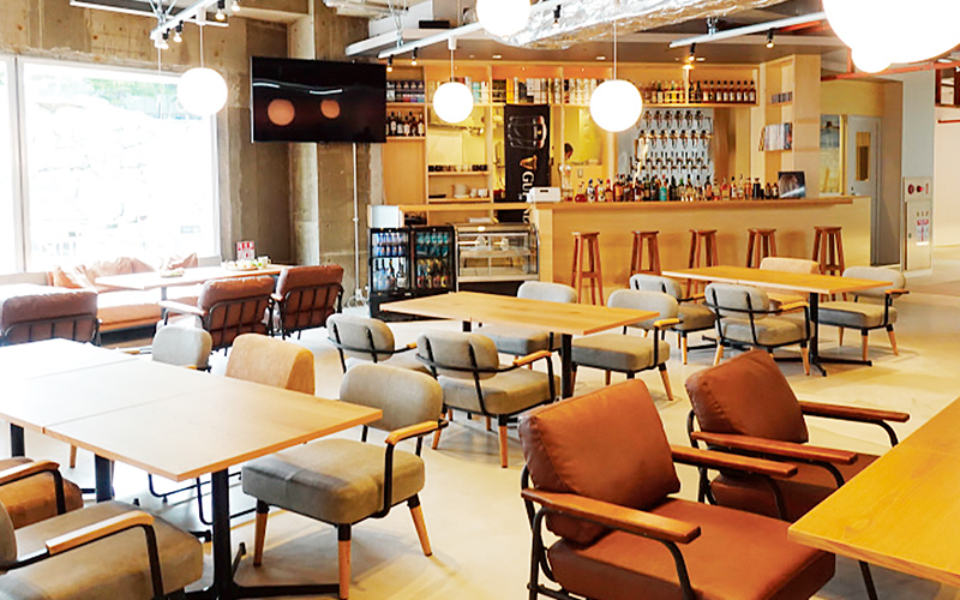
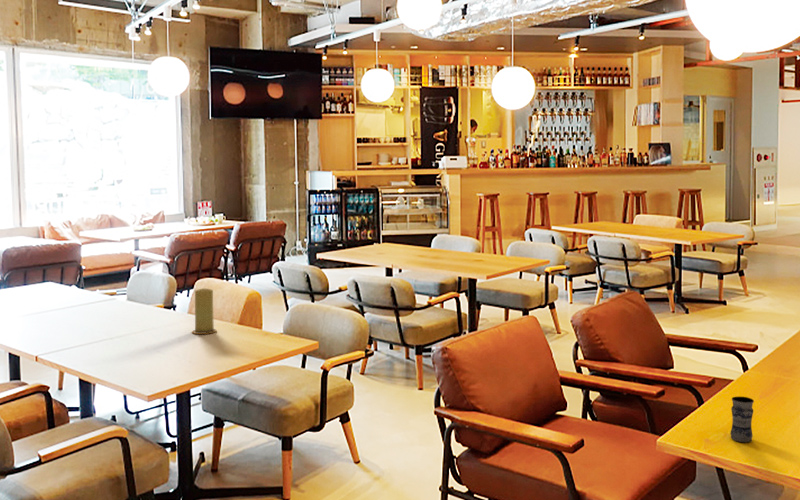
+ jar [729,396,755,443]
+ candle [191,288,218,335]
